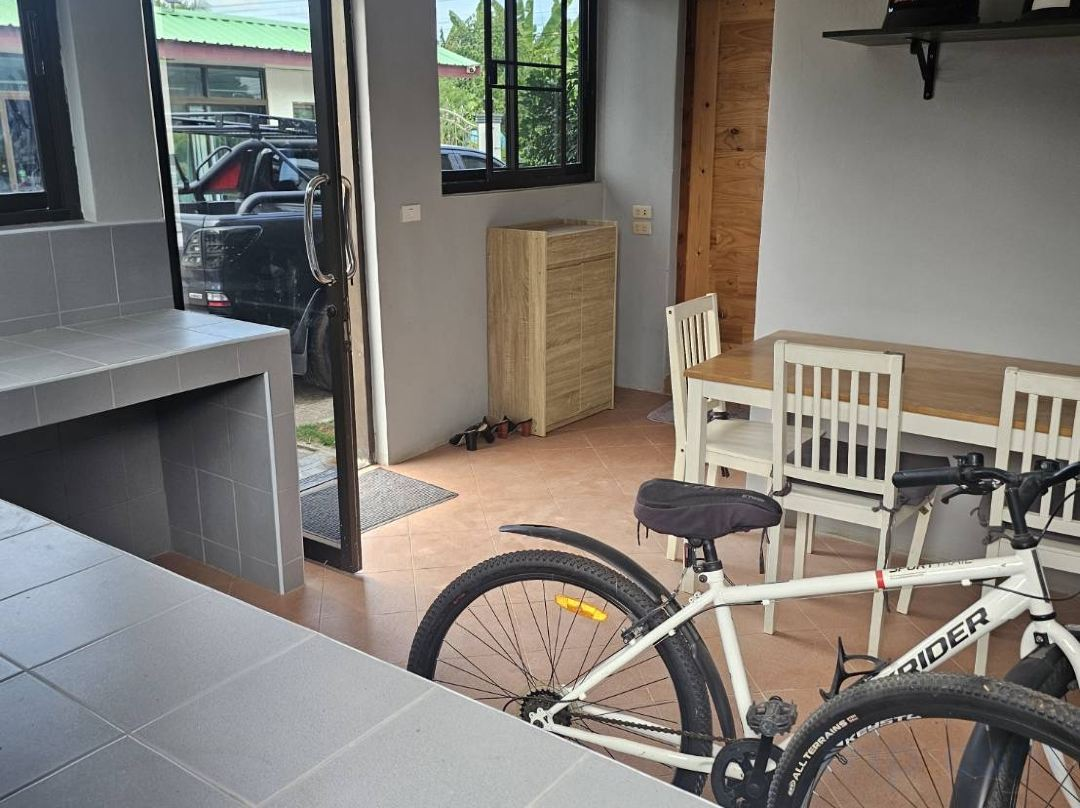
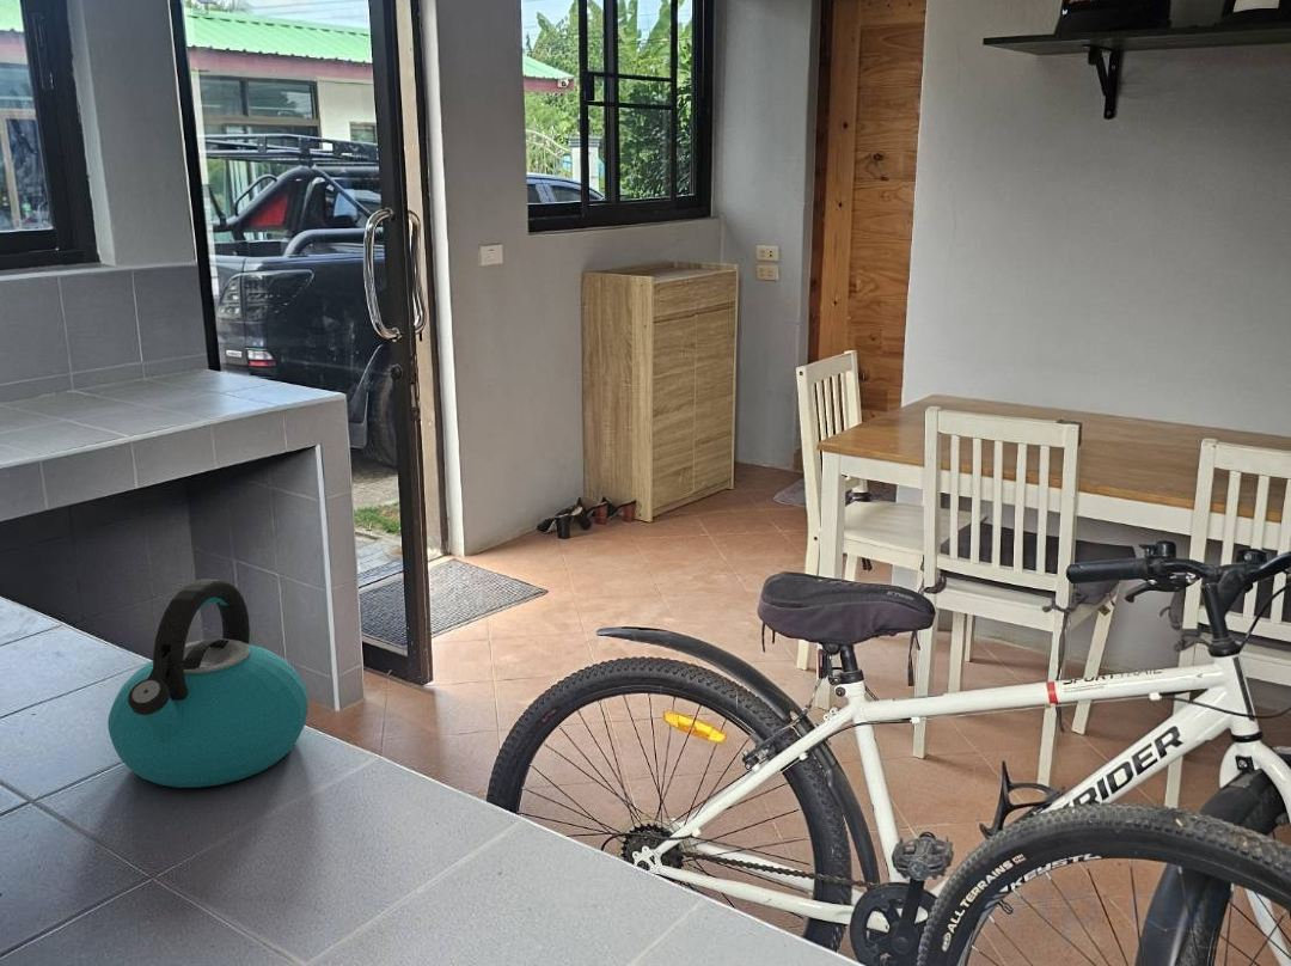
+ kettle [106,577,308,789]
